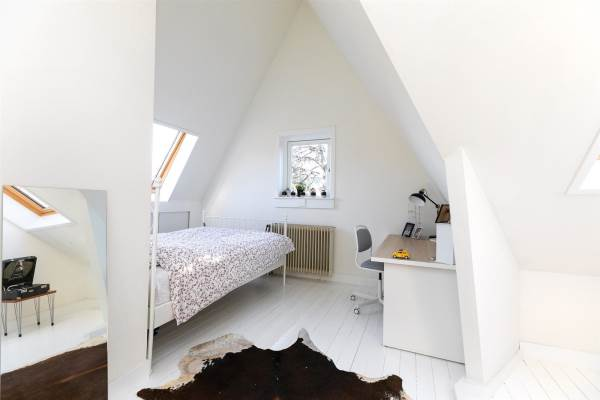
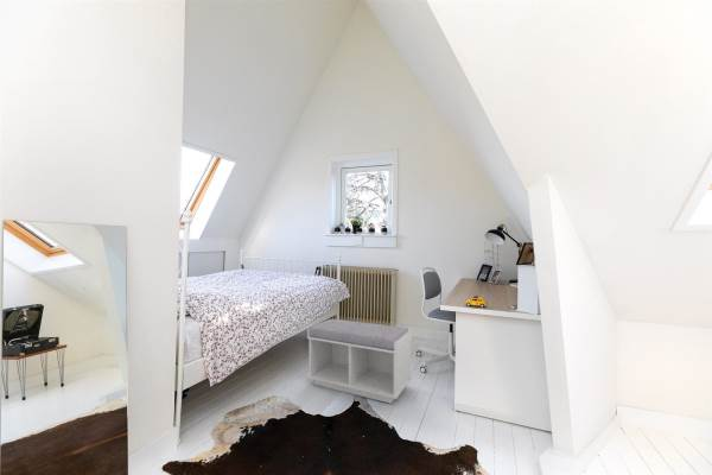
+ bench [306,318,413,405]
